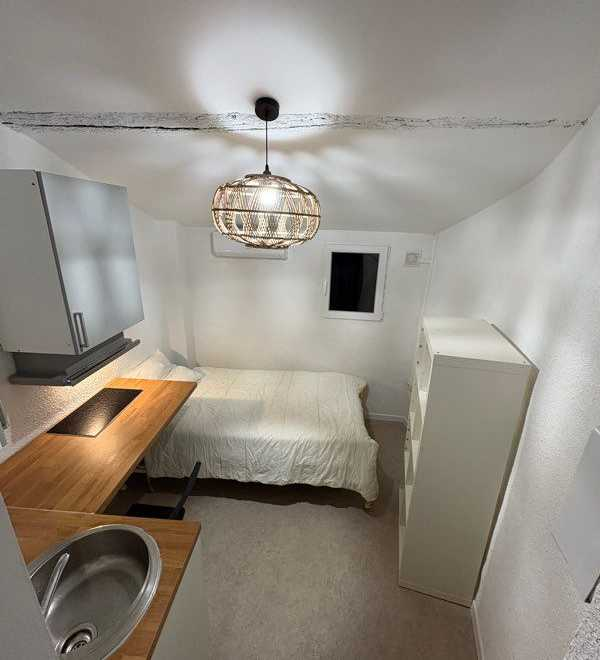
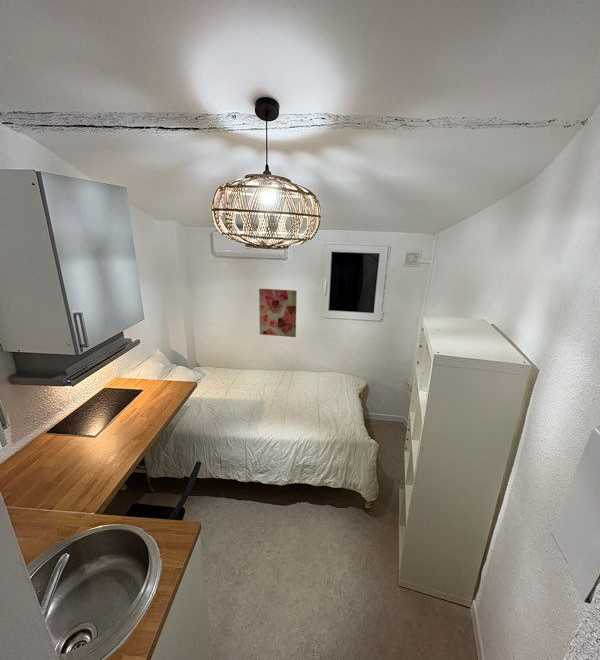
+ wall art [258,288,298,338]
